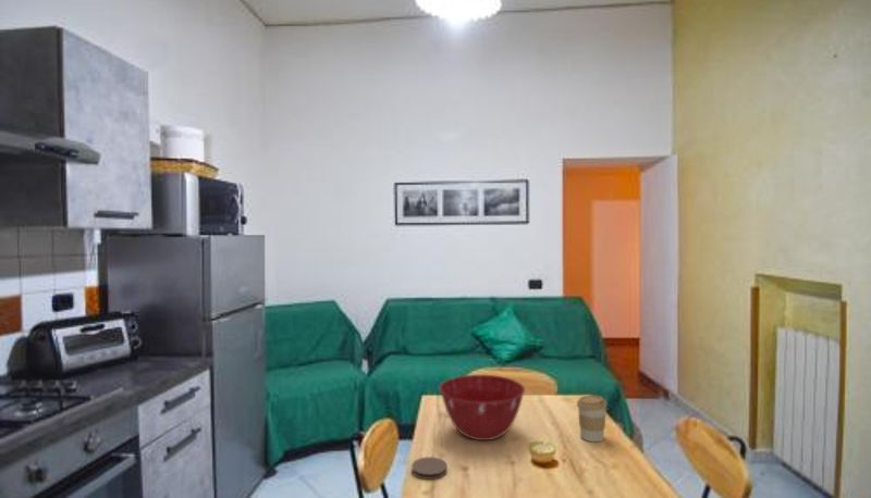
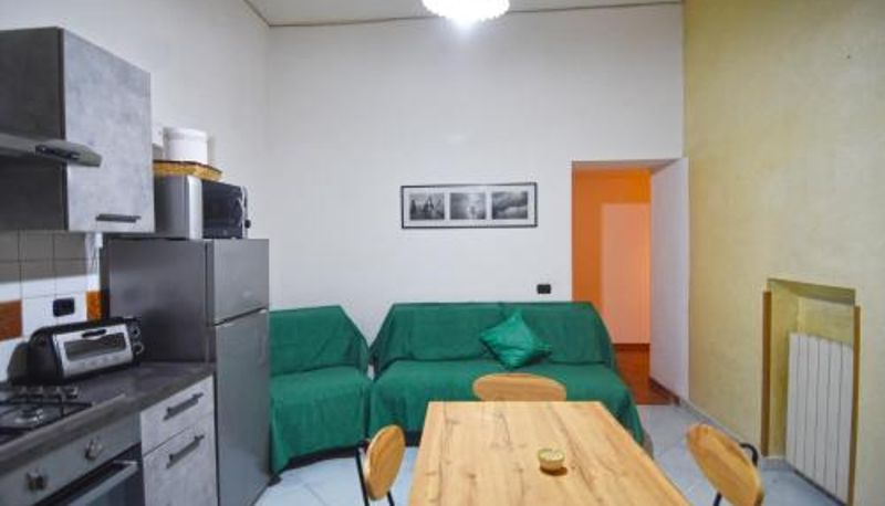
- coaster [410,456,449,481]
- coffee cup [576,394,609,443]
- mixing bowl [439,374,526,441]
